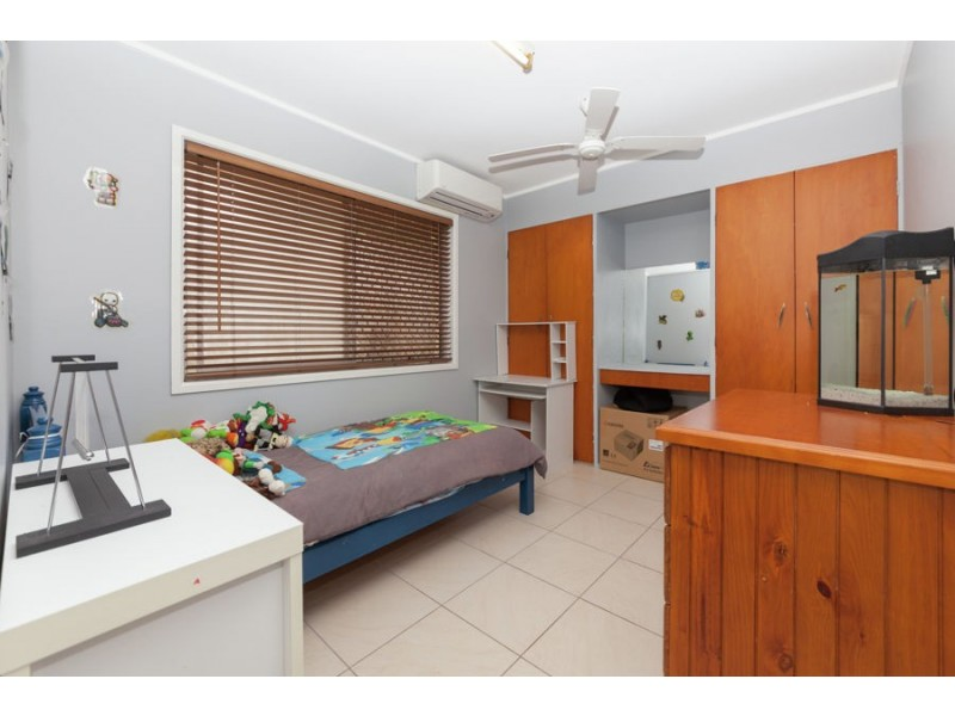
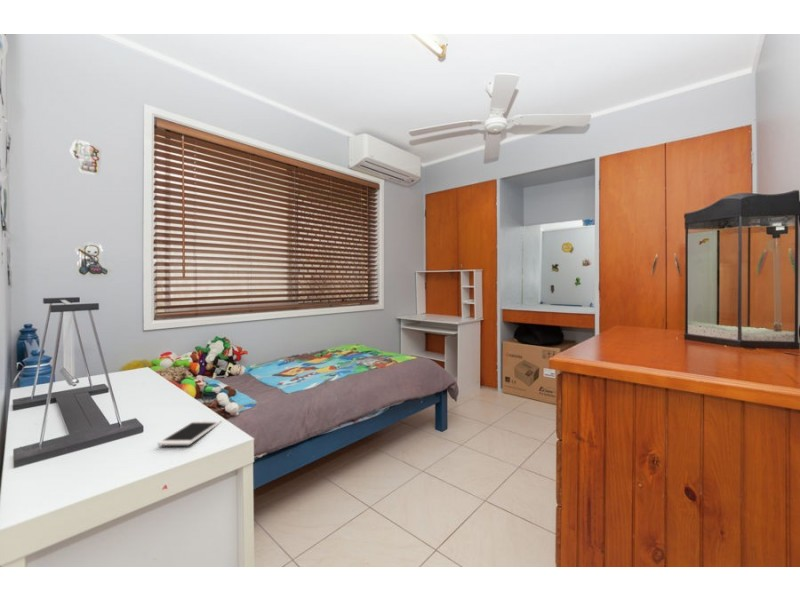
+ cell phone [157,419,223,446]
